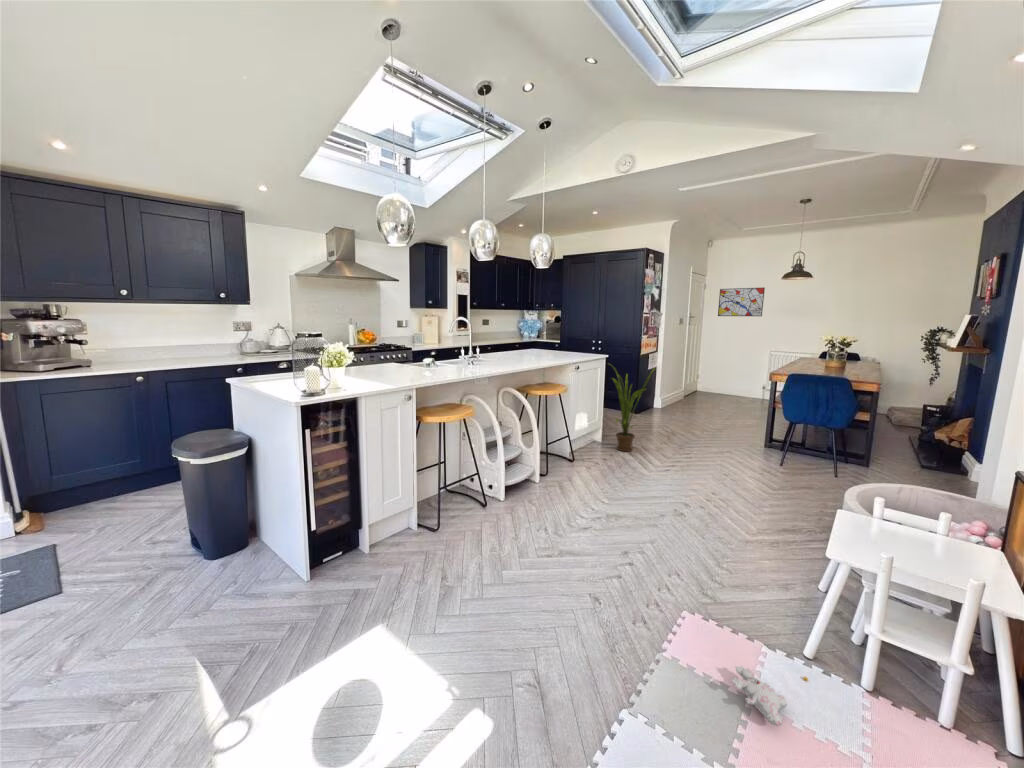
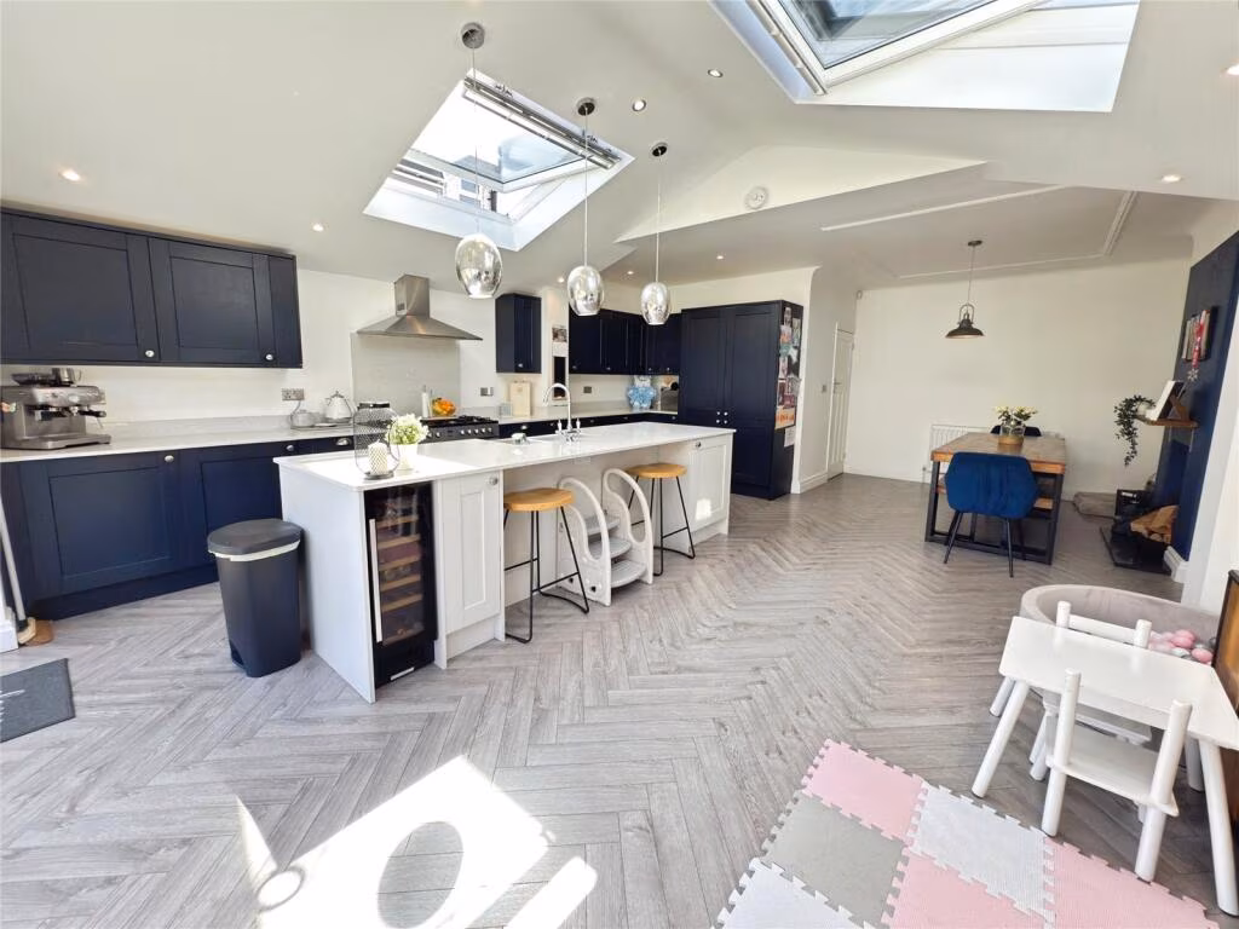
- wall art [717,286,766,317]
- plush toy [731,665,809,727]
- house plant [608,363,657,453]
